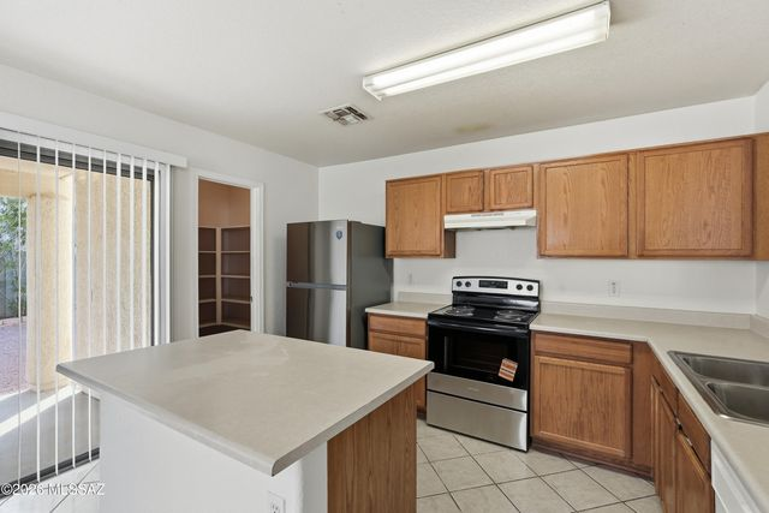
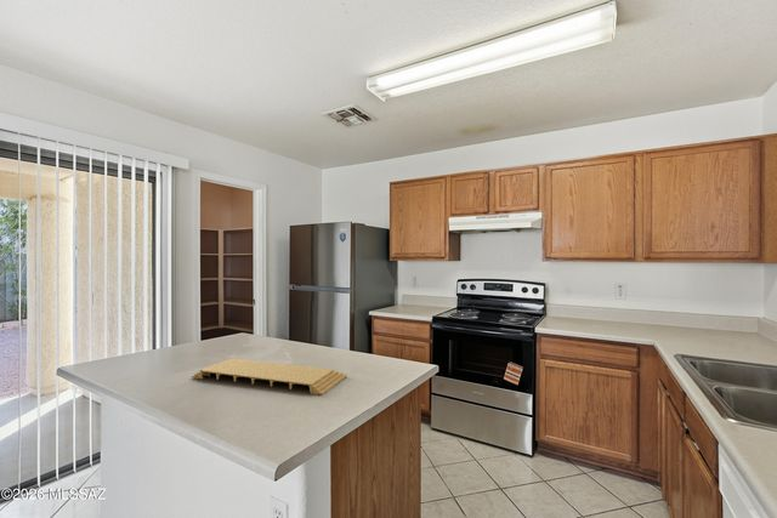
+ cutting board [191,358,348,397]
